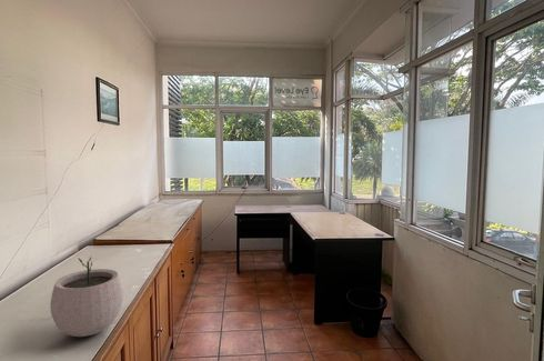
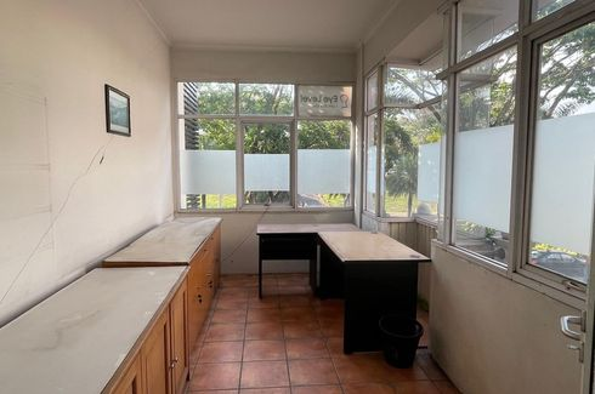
- plant pot [49,257,124,338]
